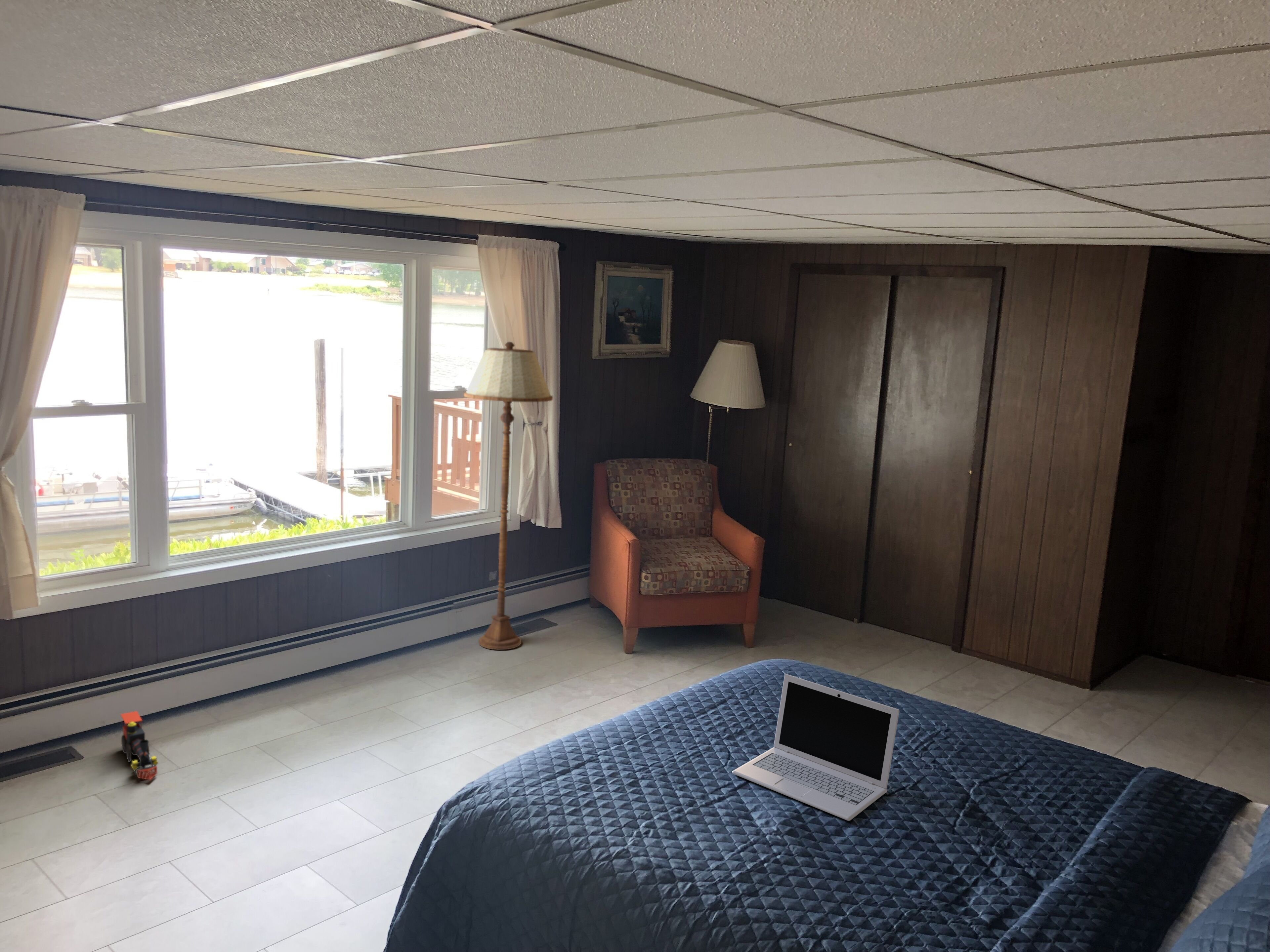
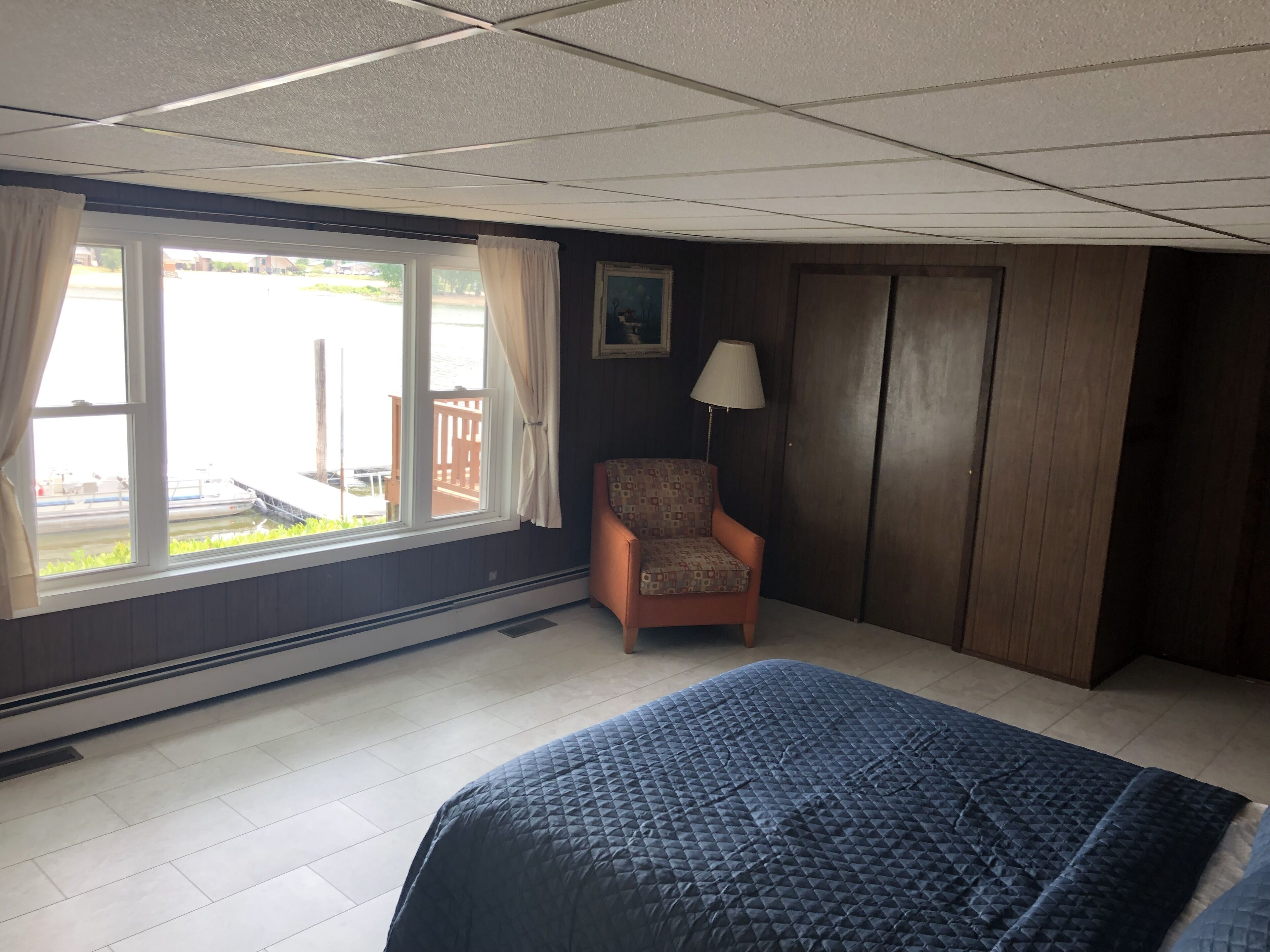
- floor lamp [463,341,553,650]
- toy train [120,711,158,780]
- laptop [732,673,900,821]
